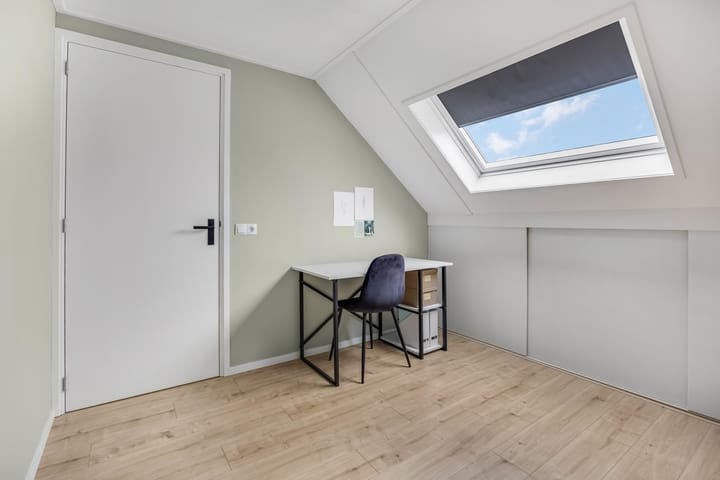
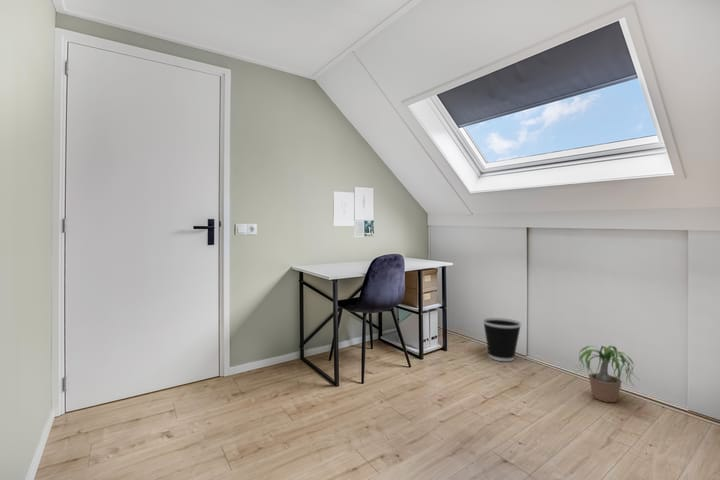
+ potted plant [574,345,639,403]
+ wastebasket [482,317,523,362]
